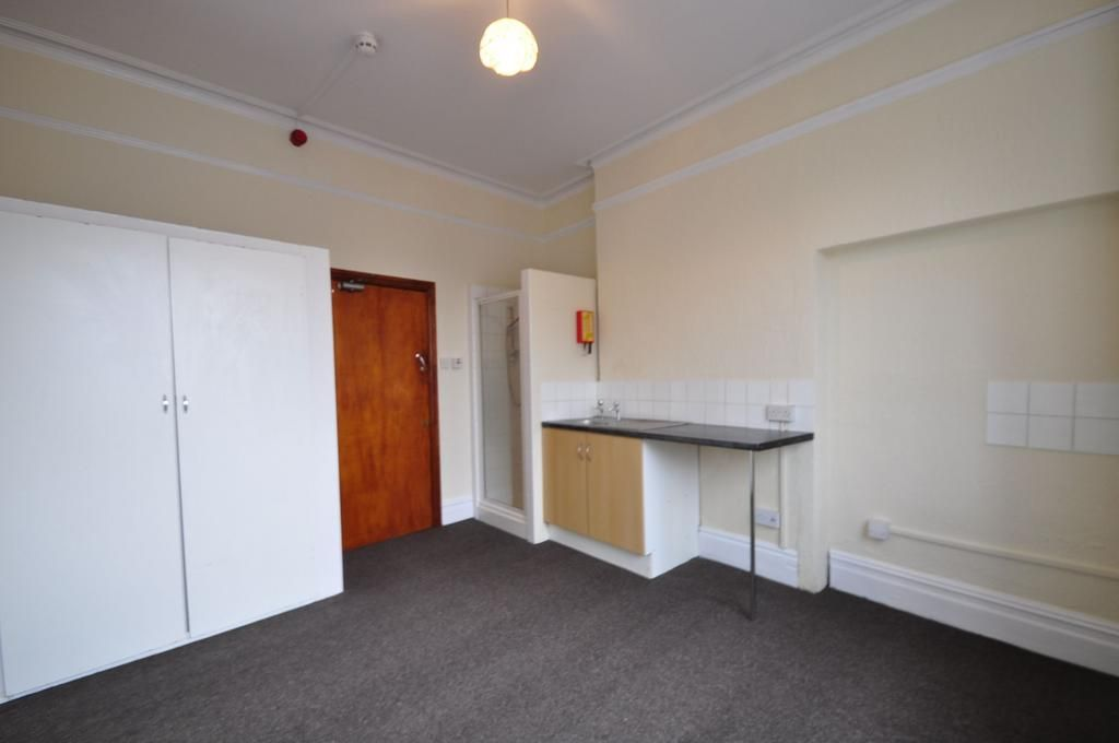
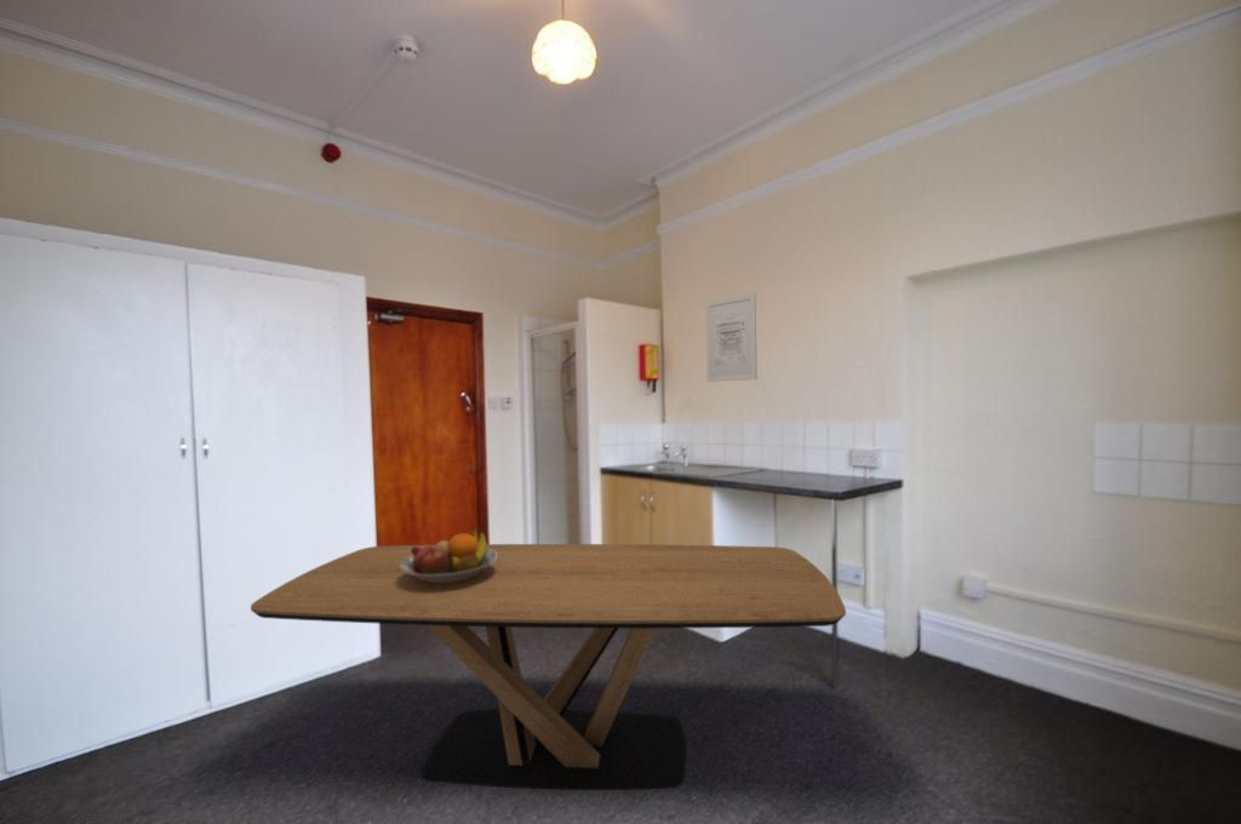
+ wall art [704,292,759,383]
+ fruit bowl [401,528,497,583]
+ dining table [250,543,847,791]
